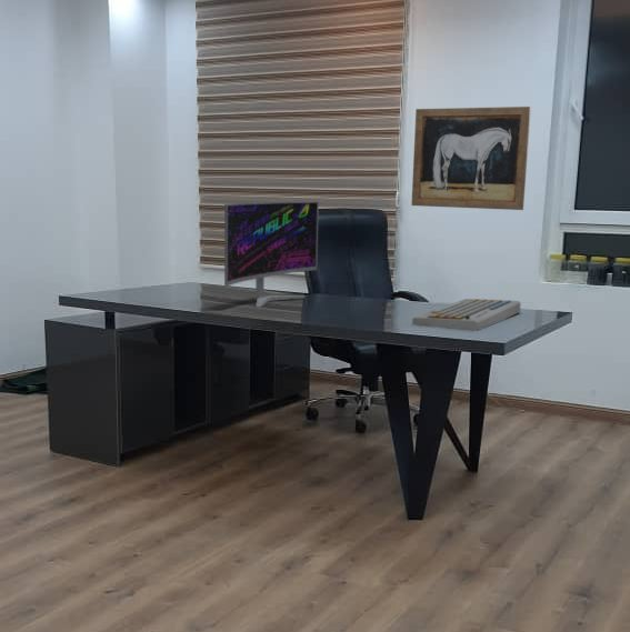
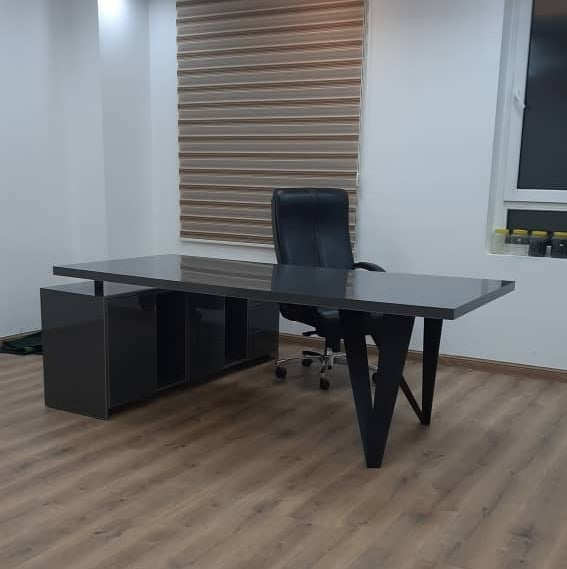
- keyboard [411,298,521,332]
- wall art [410,106,532,211]
- monitor [223,200,320,309]
